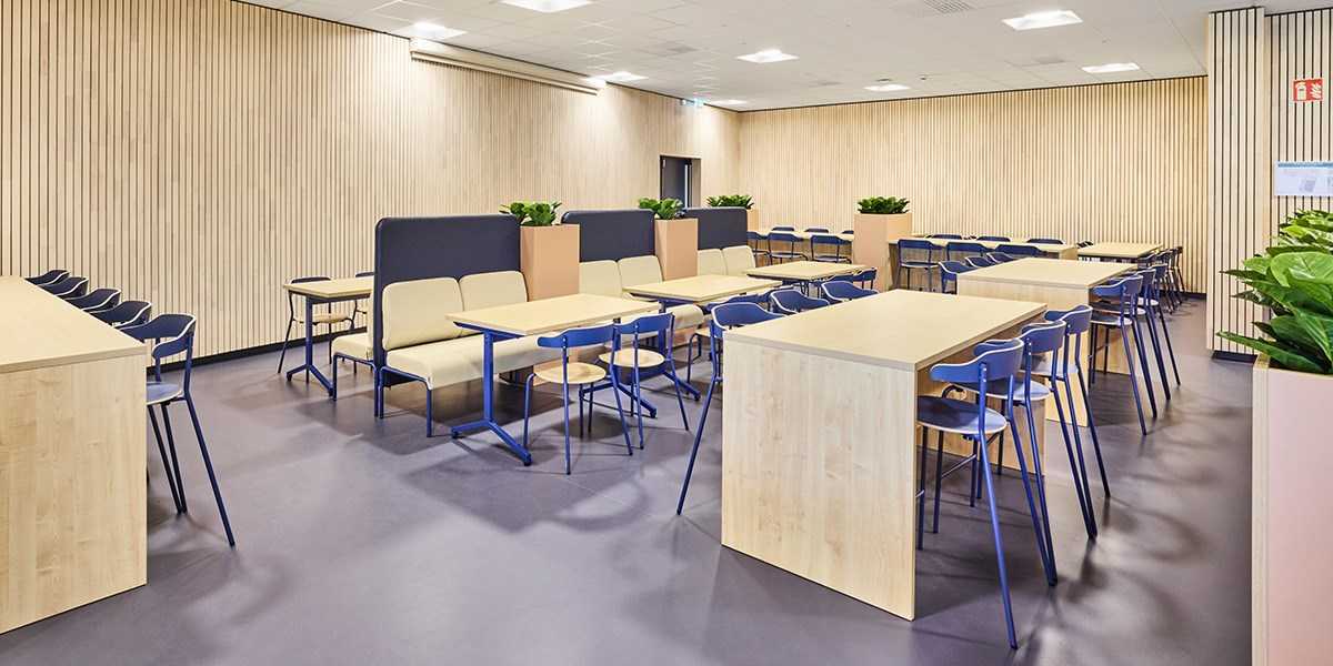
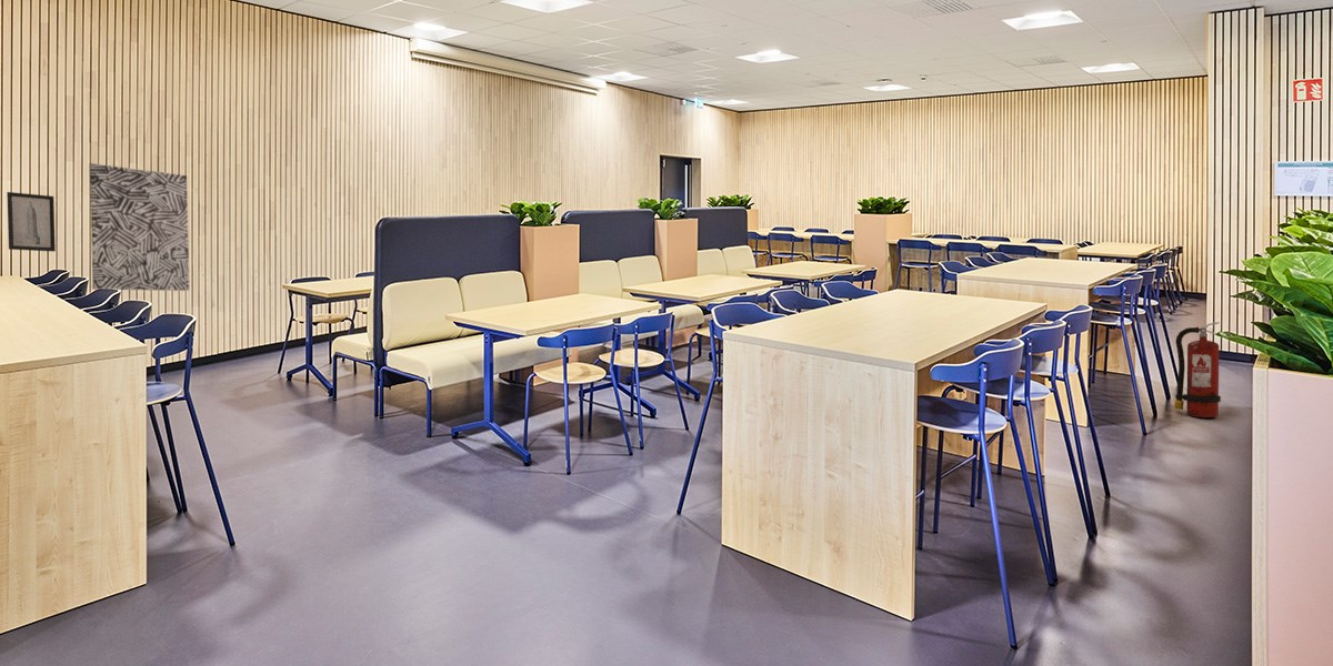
+ wall art [6,191,57,253]
+ wall art [89,162,190,292]
+ fire extinguisher [1173,321,1222,418]
